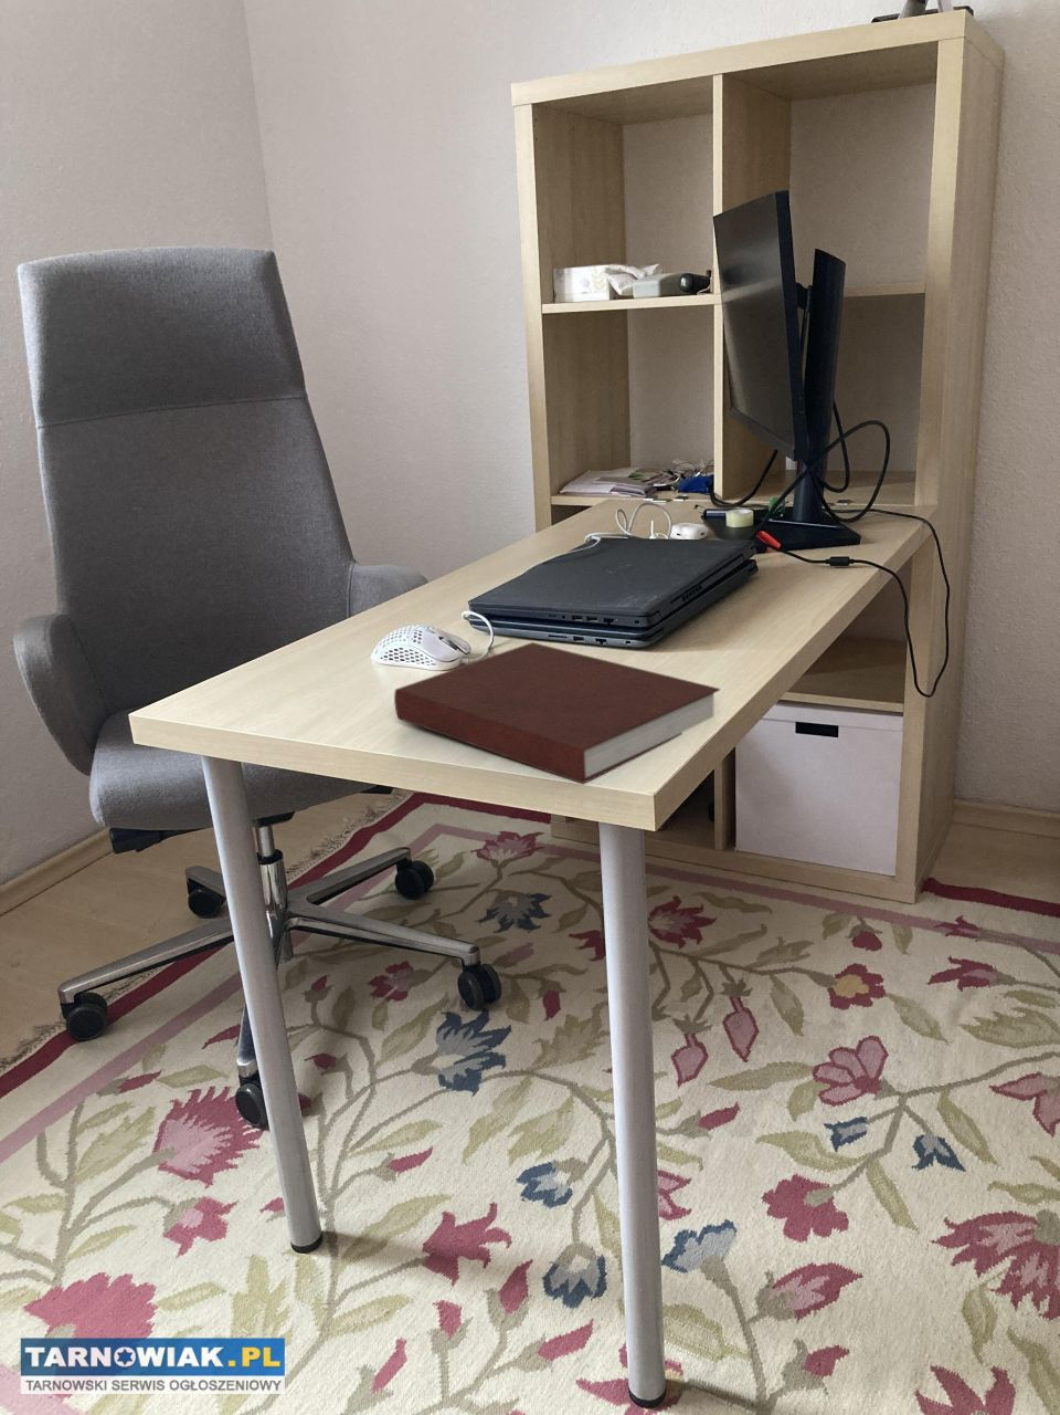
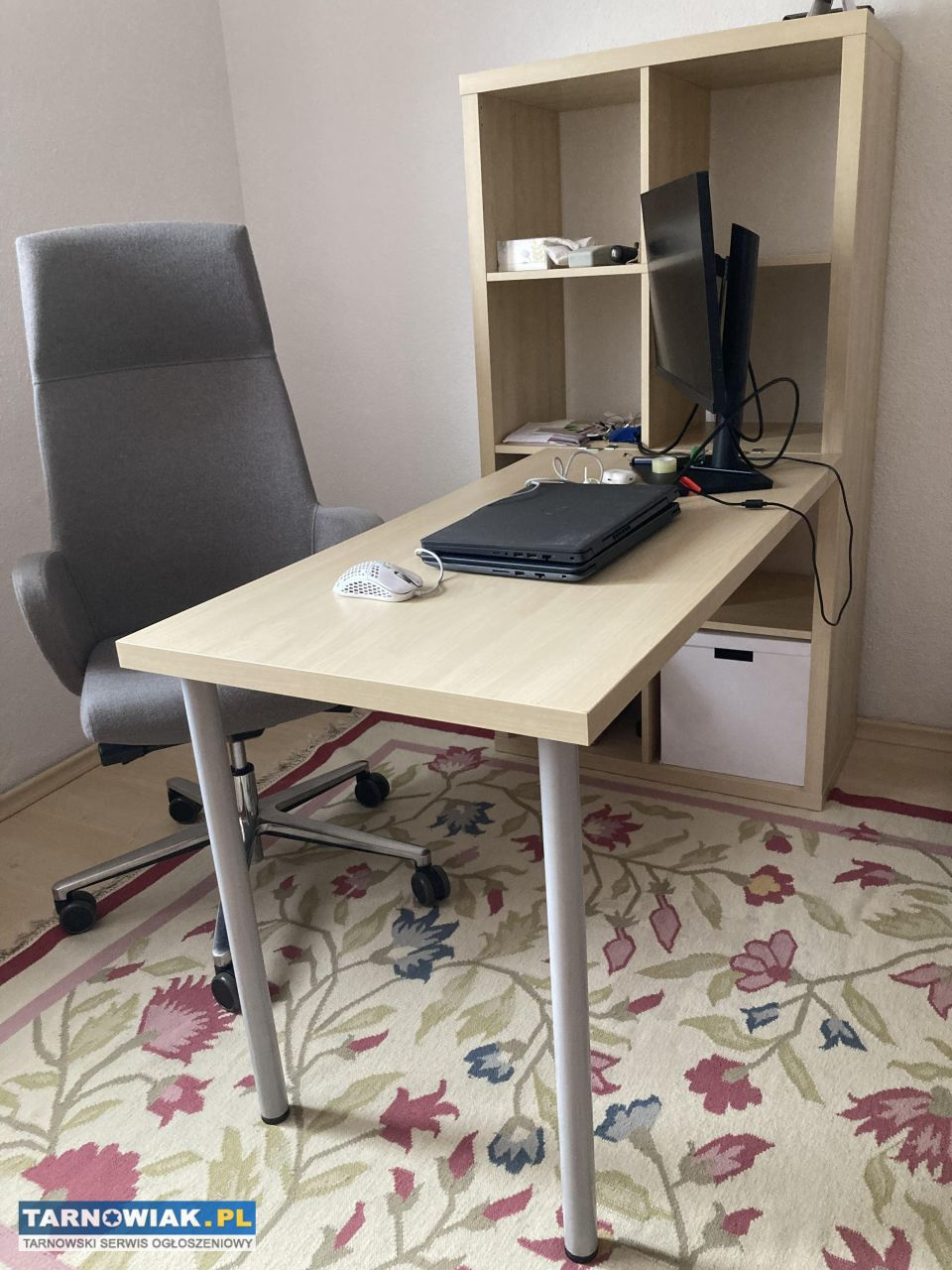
- notebook [393,641,722,784]
